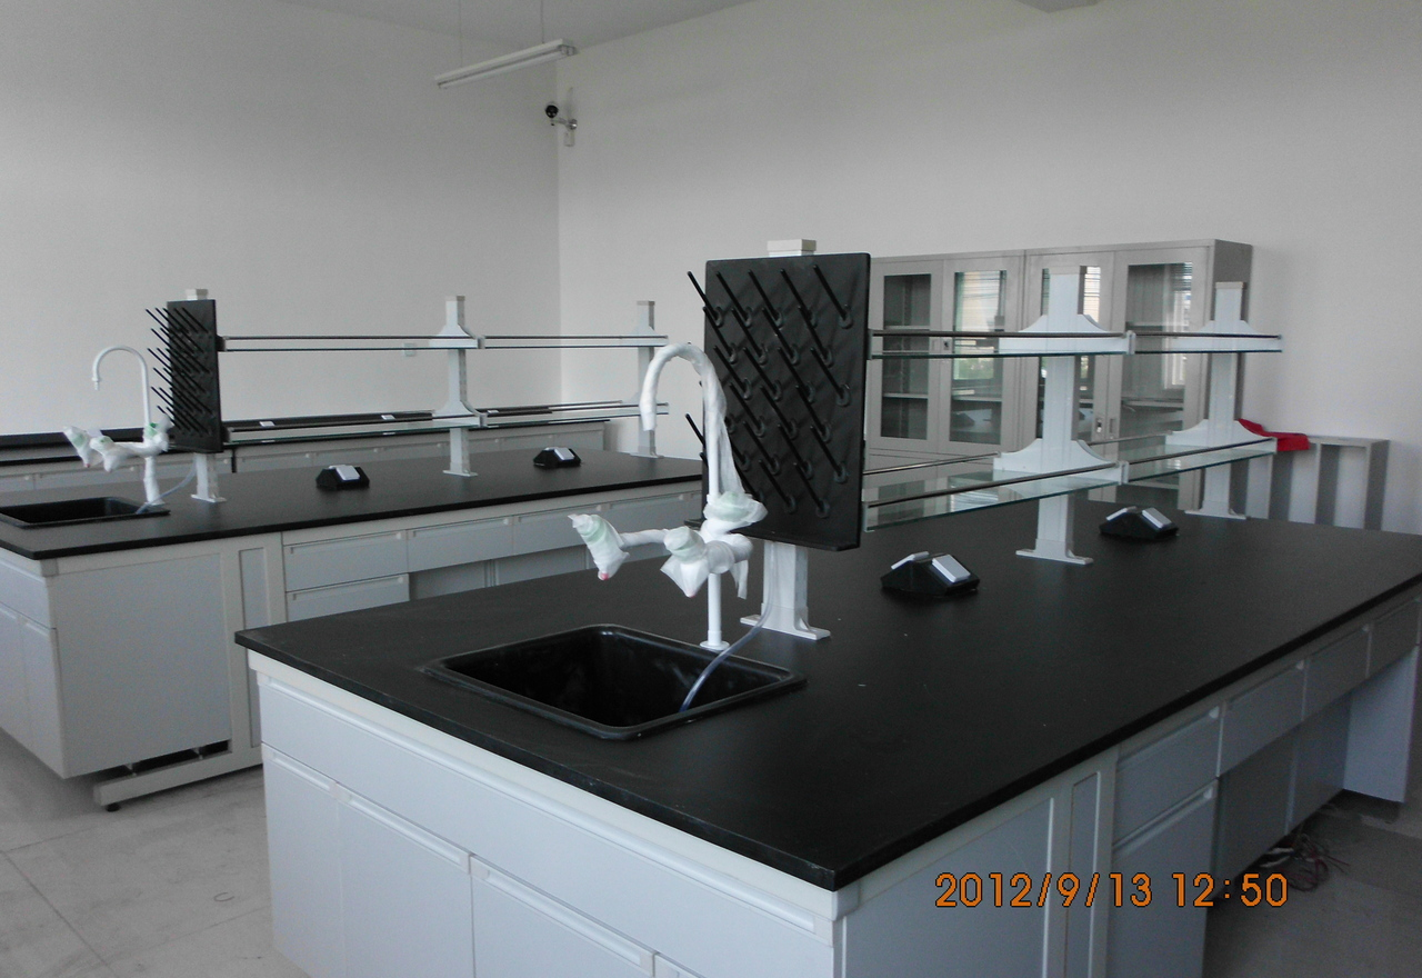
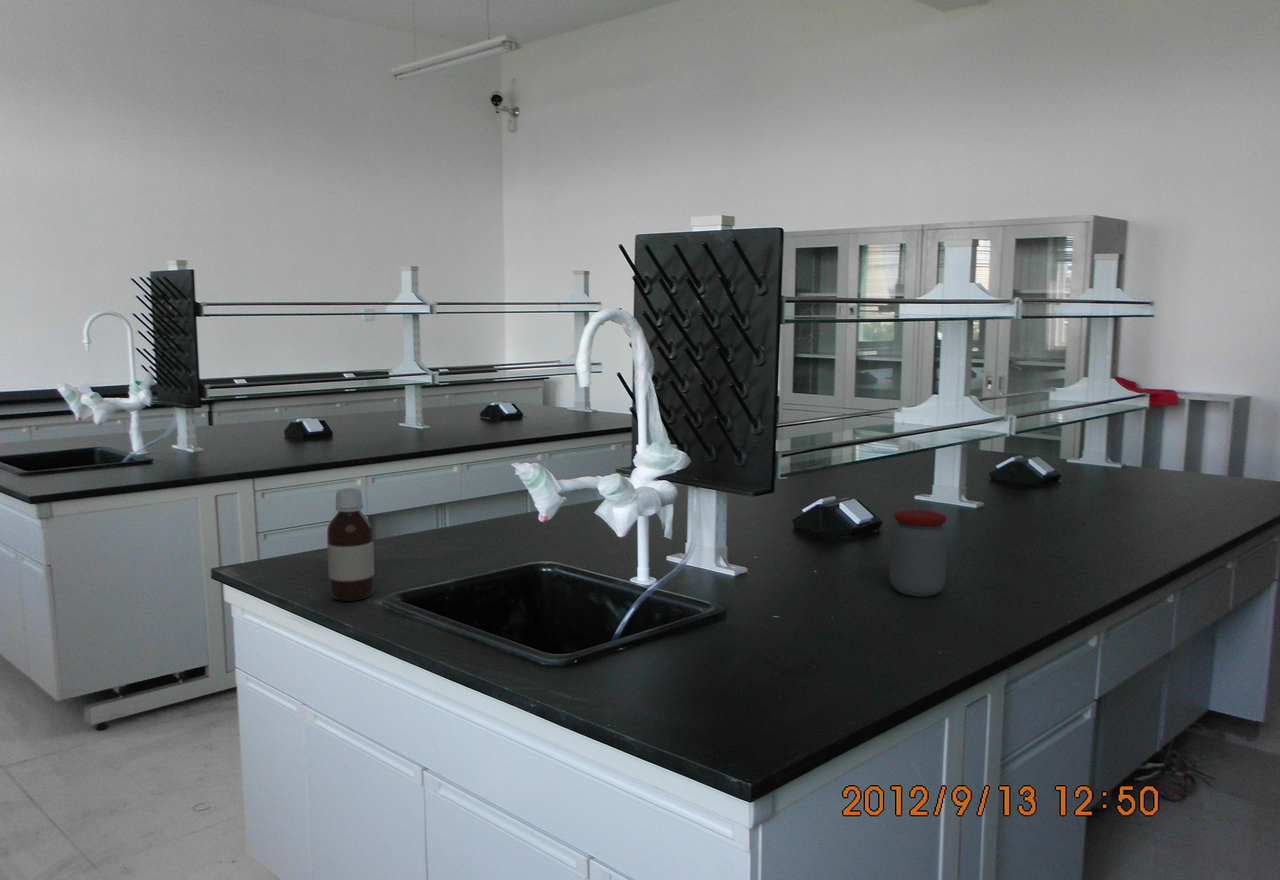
+ bottle [326,487,375,602]
+ jar [888,509,949,598]
